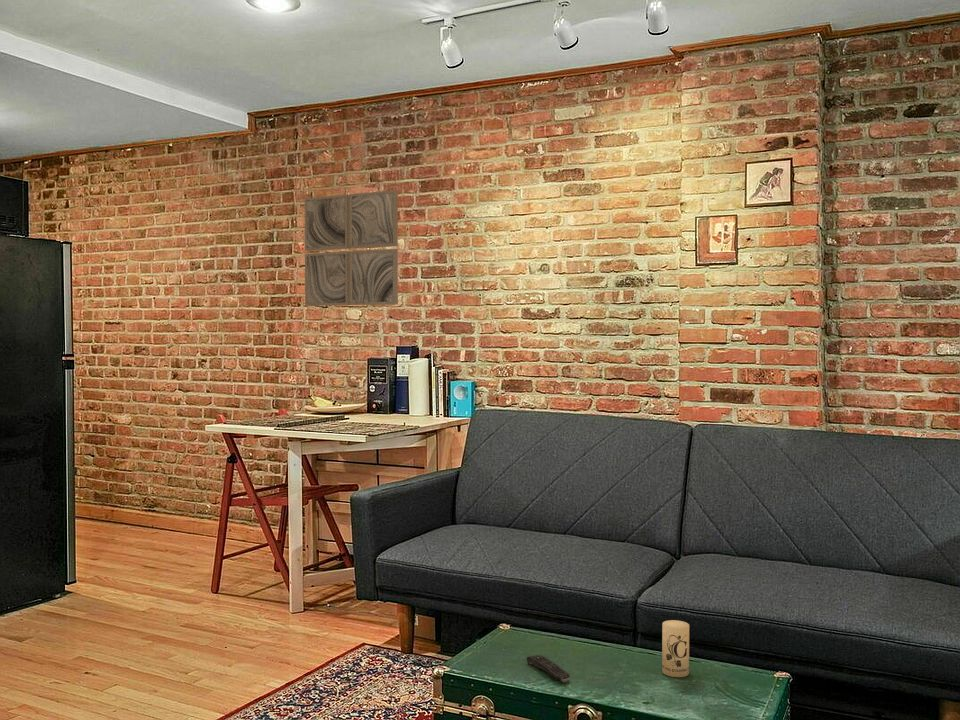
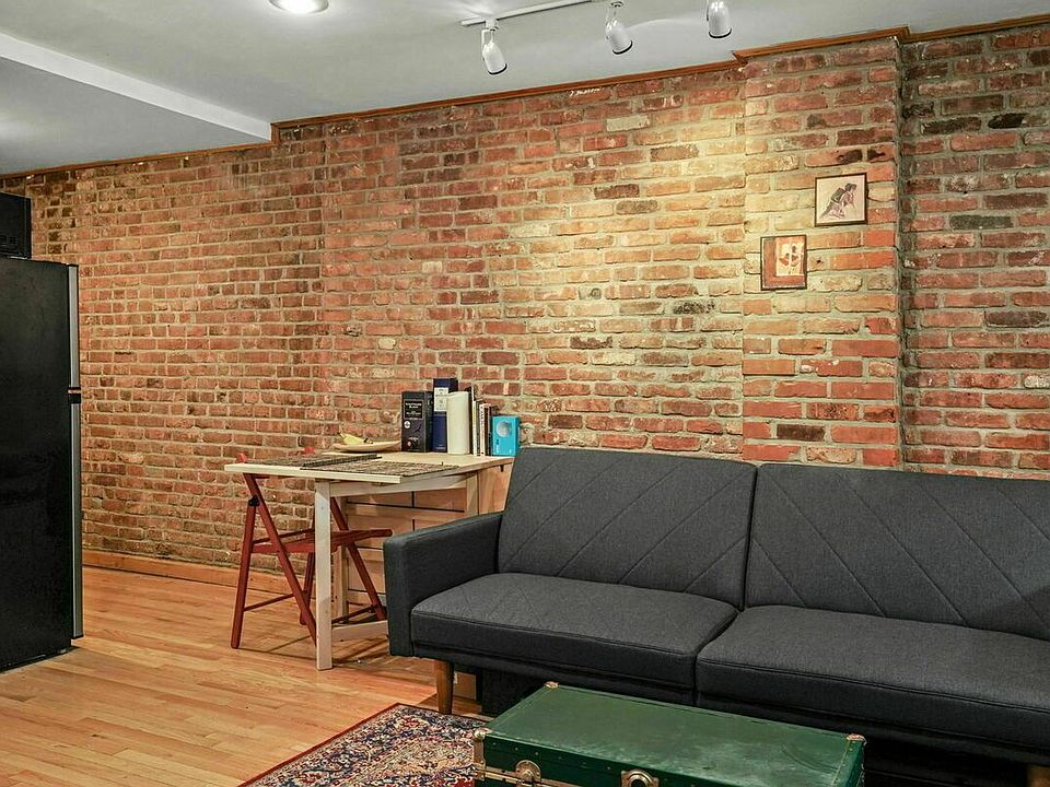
- wall art [304,189,399,307]
- remote control [526,654,571,683]
- candle [661,619,690,678]
